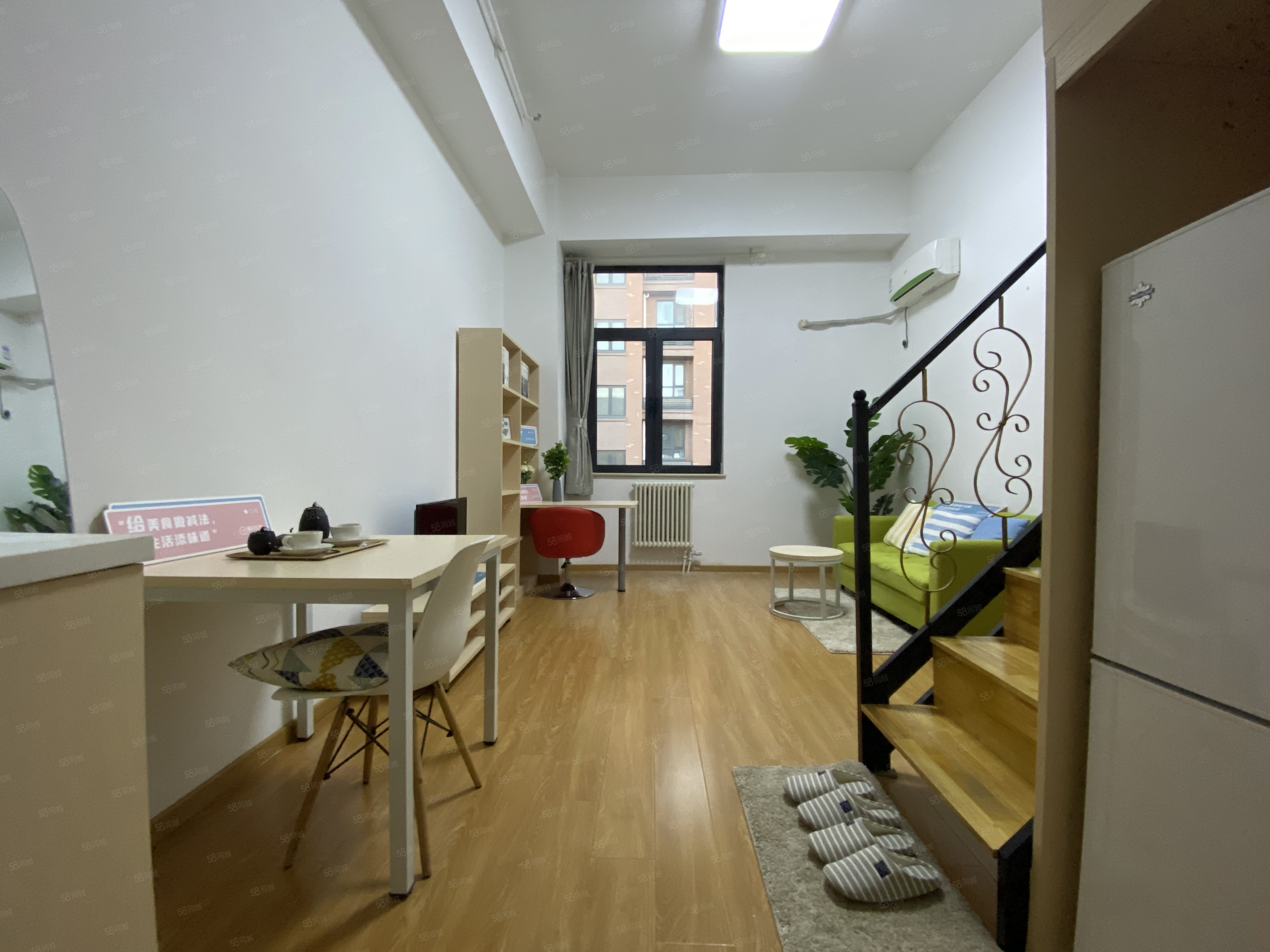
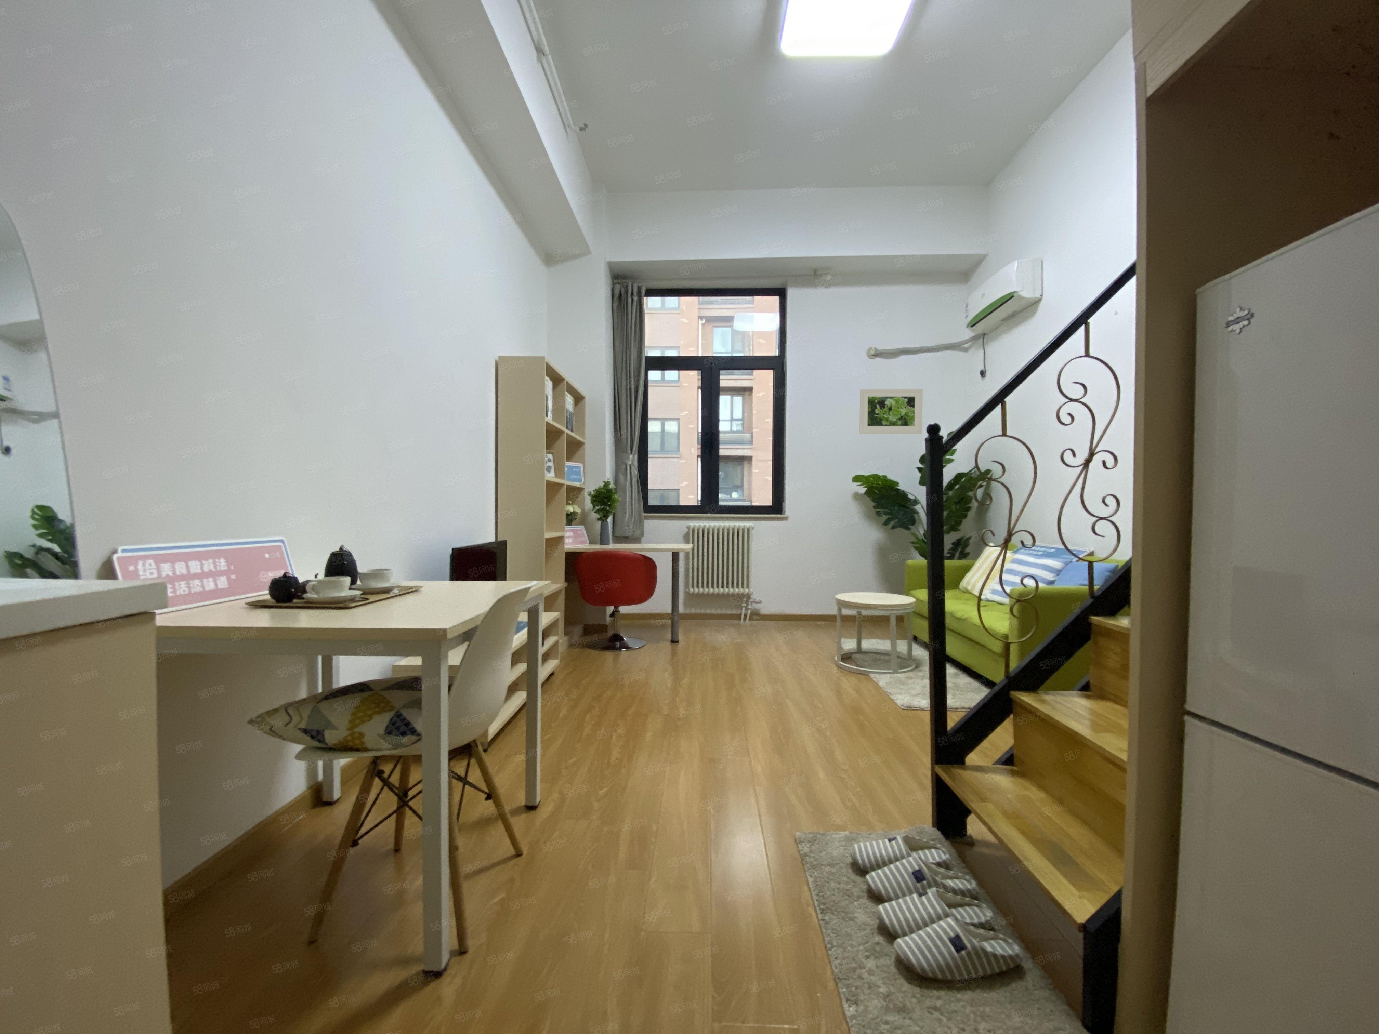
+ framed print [859,389,923,434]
